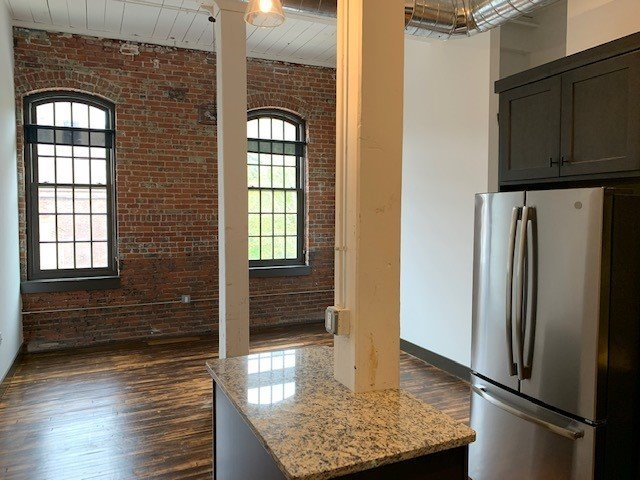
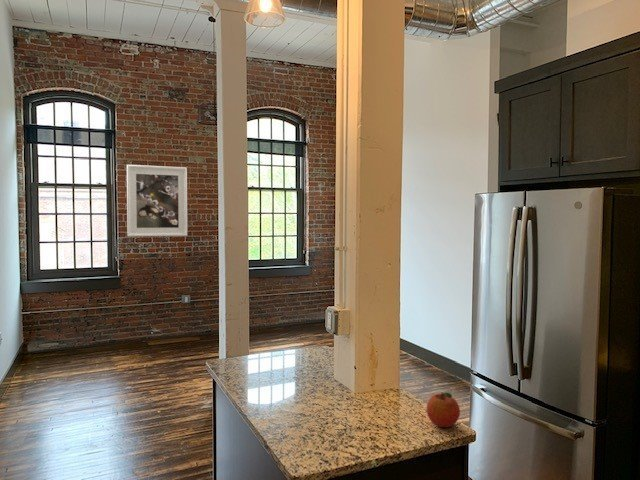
+ fruit [425,391,461,428]
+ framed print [126,164,188,237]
